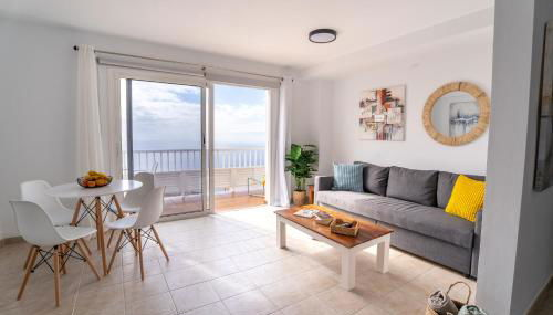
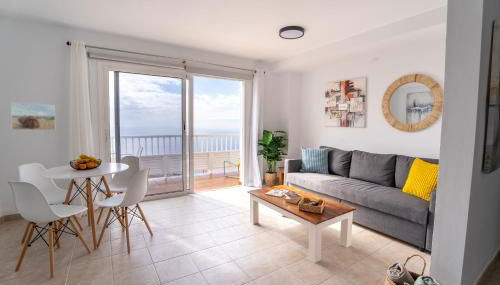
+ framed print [10,101,57,131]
